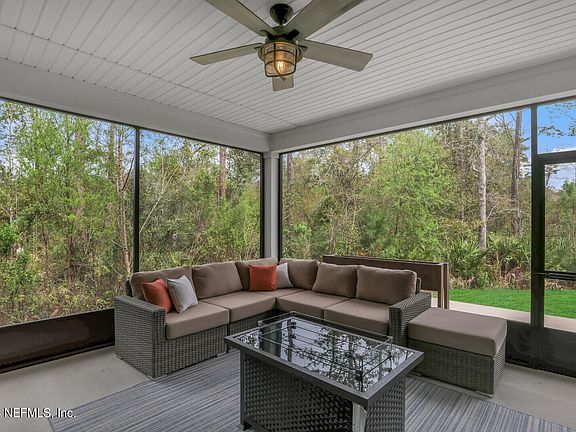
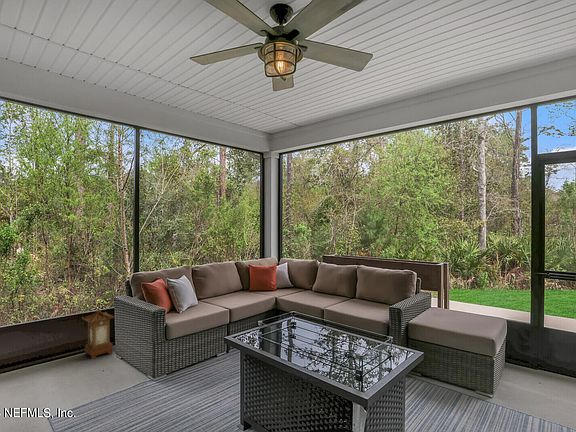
+ lantern [81,306,116,360]
